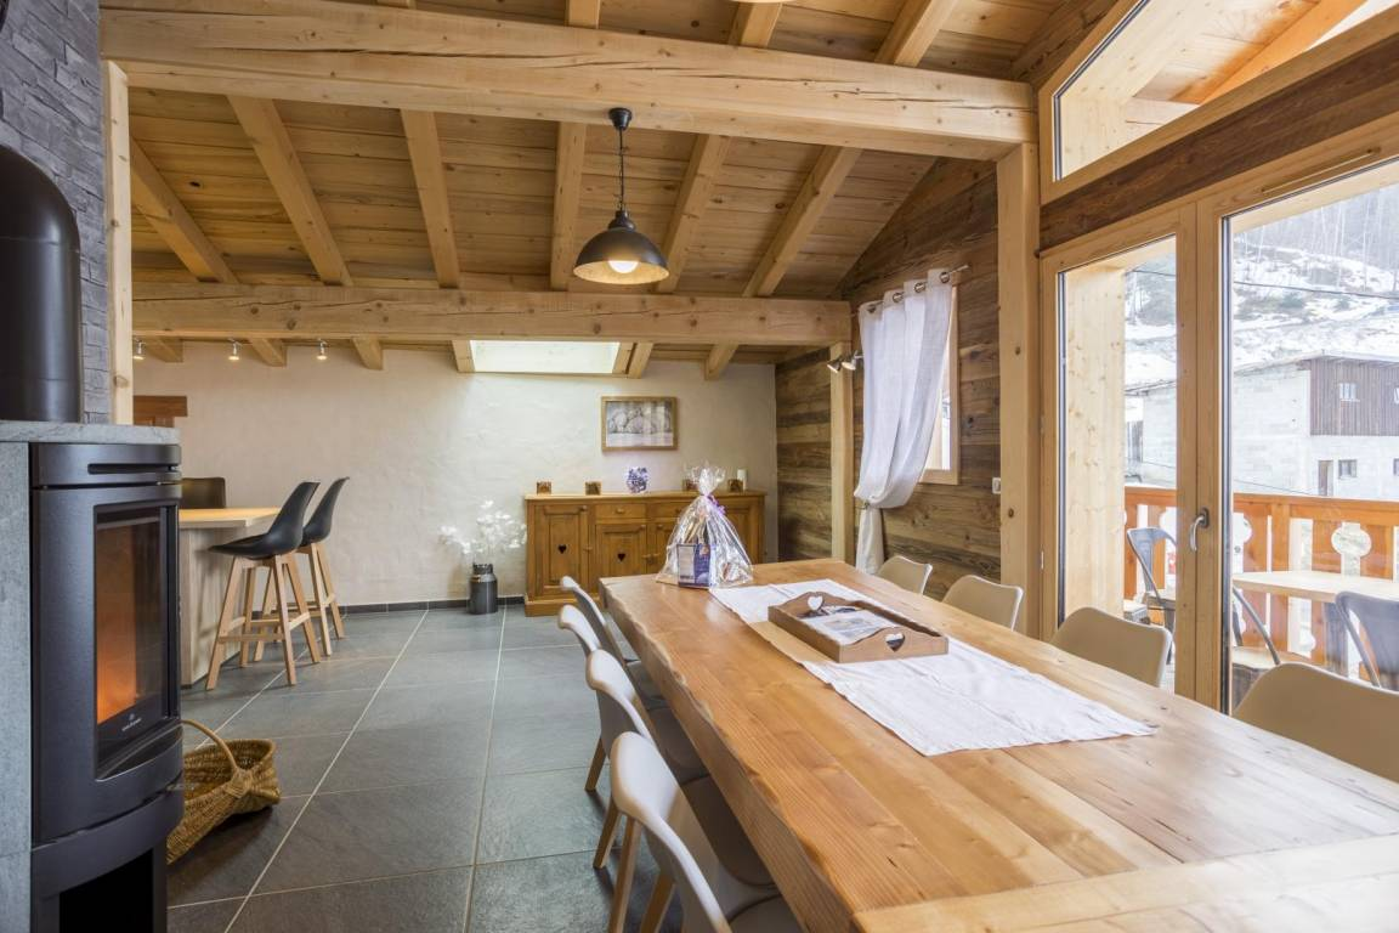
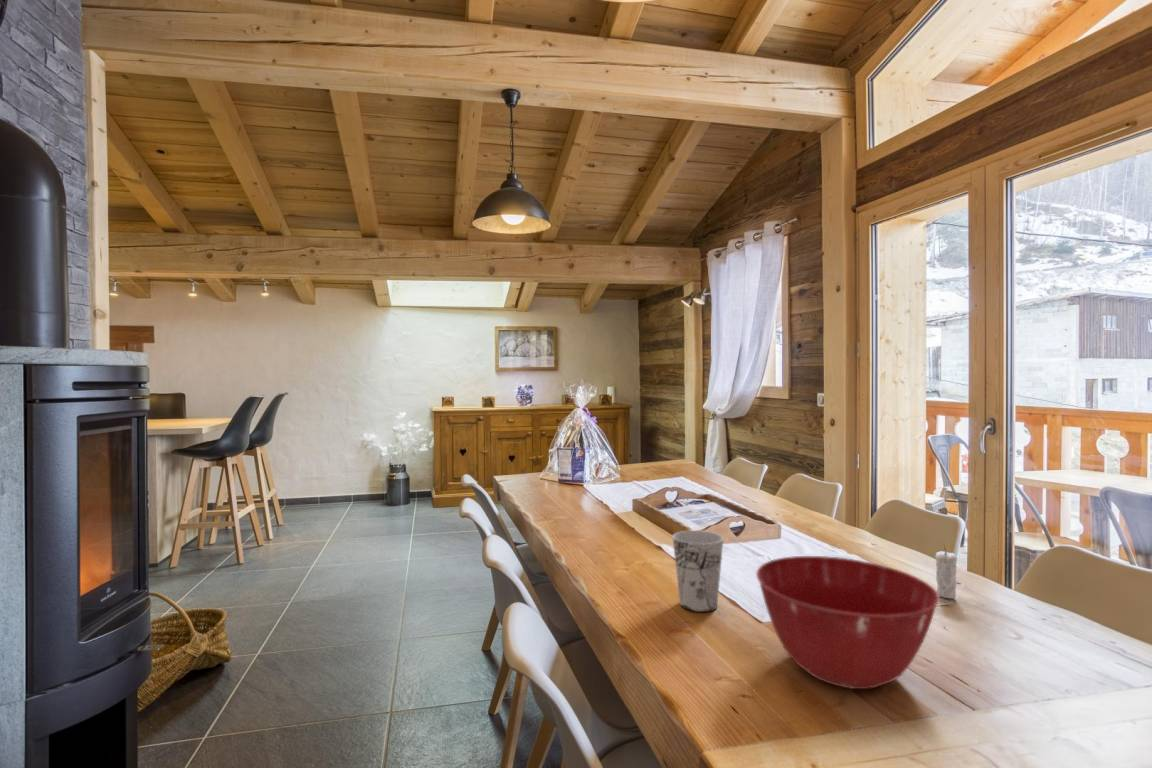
+ candle [934,545,958,600]
+ mixing bowl [755,555,941,690]
+ cup [671,530,724,613]
